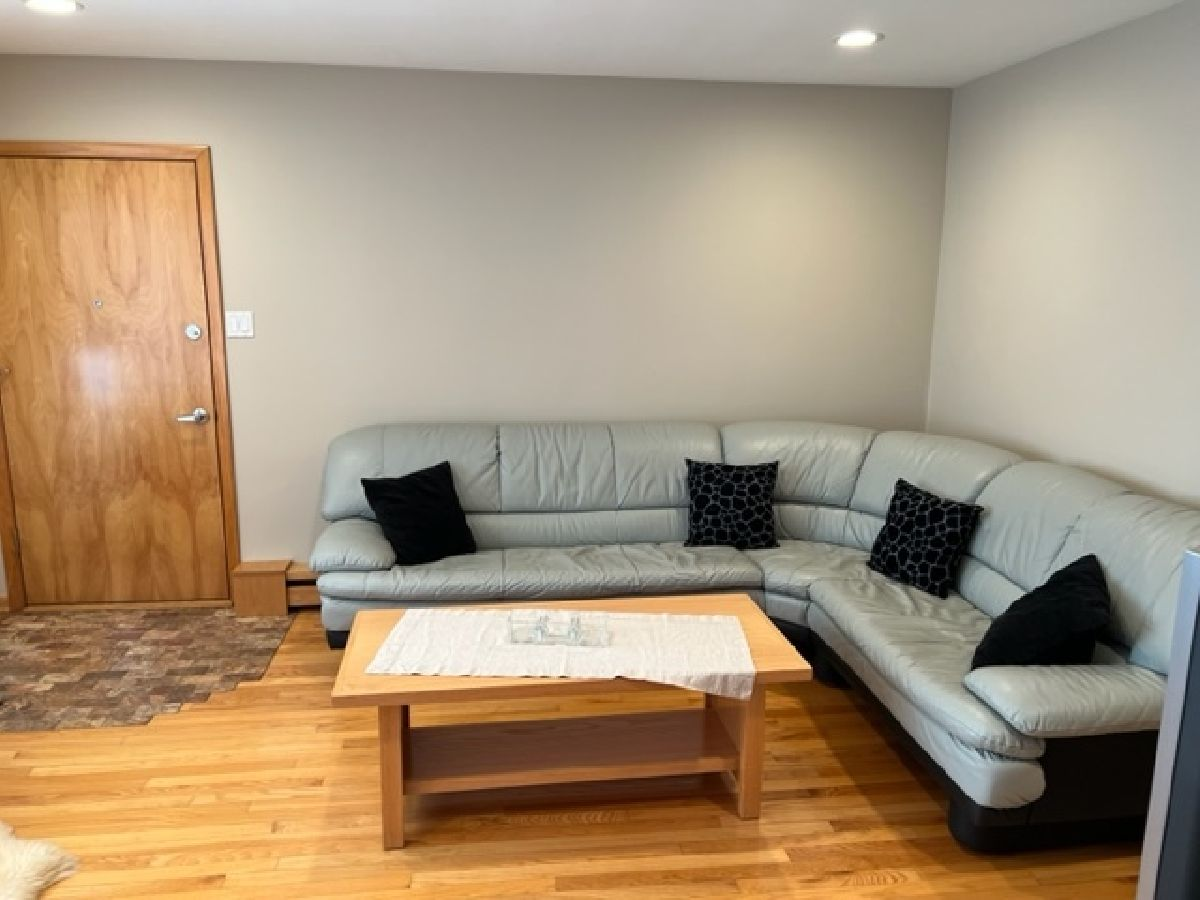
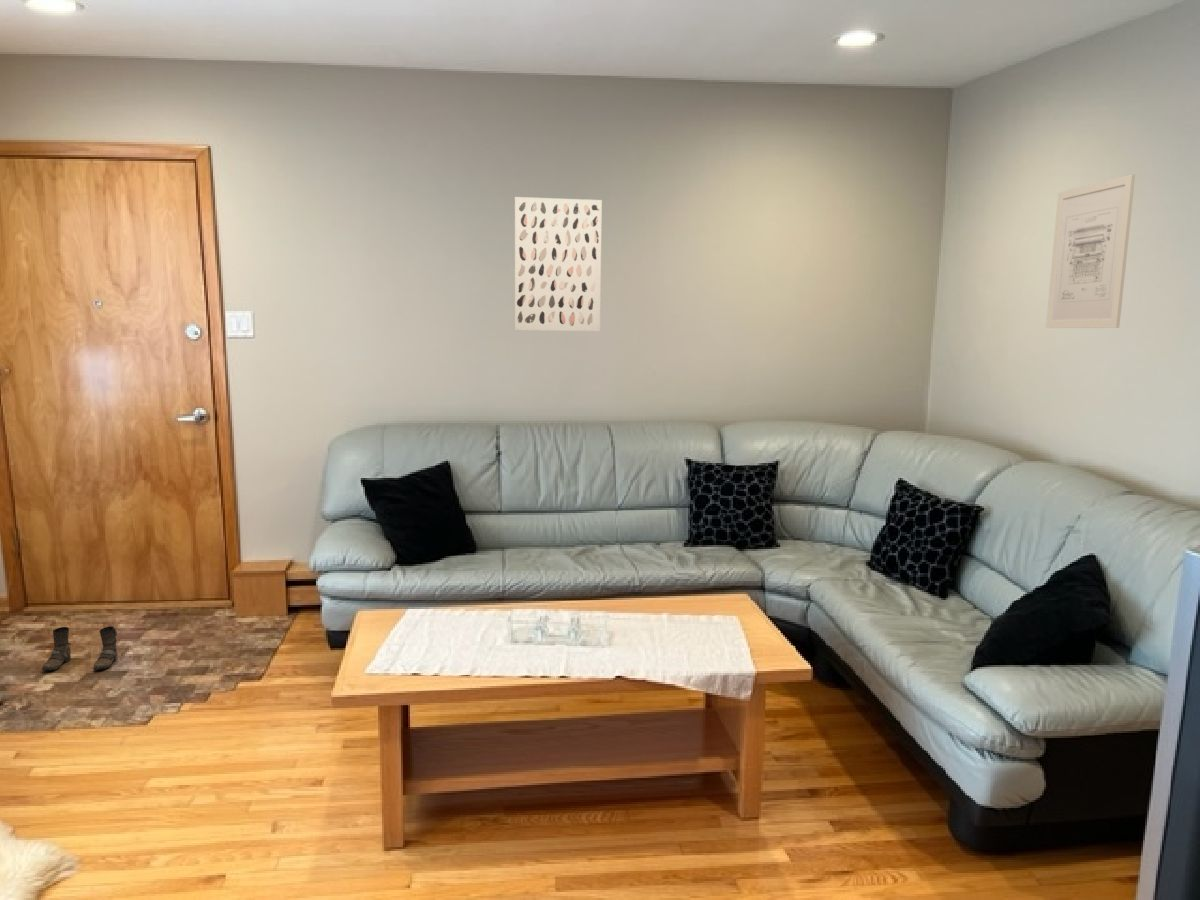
+ boots [41,625,119,671]
+ wall art [1045,173,1136,329]
+ wall art [514,196,603,332]
